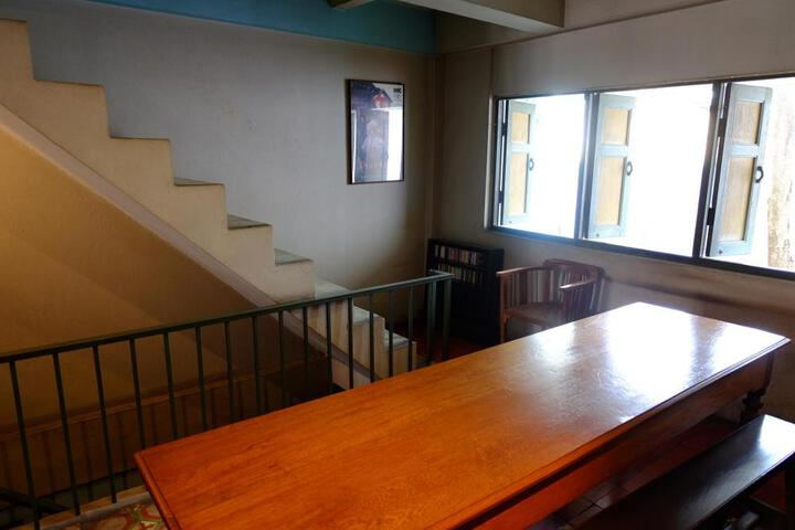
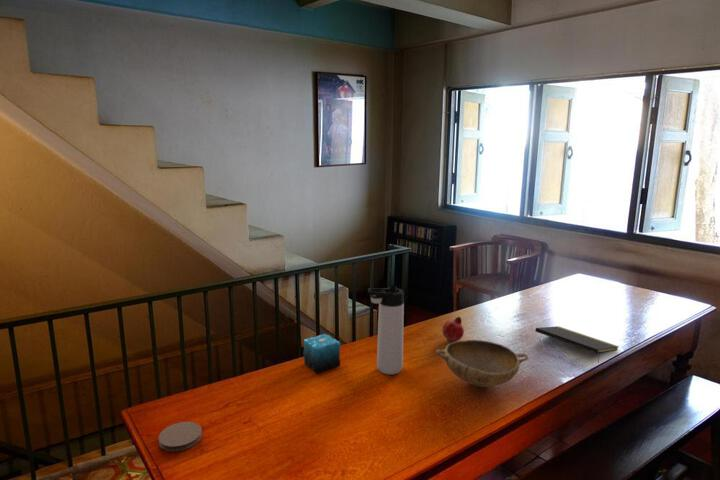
+ fruit [441,316,465,342]
+ candle [302,333,342,374]
+ coaster [158,421,203,453]
+ bowl [434,339,529,388]
+ thermos bottle [367,285,405,376]
+ notepad [534,325,620,364]
